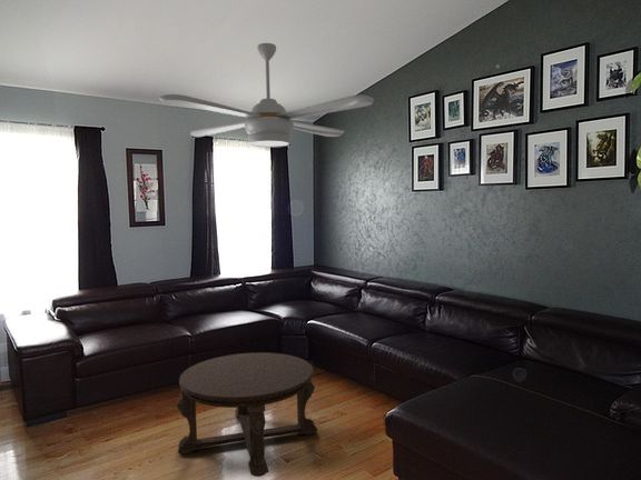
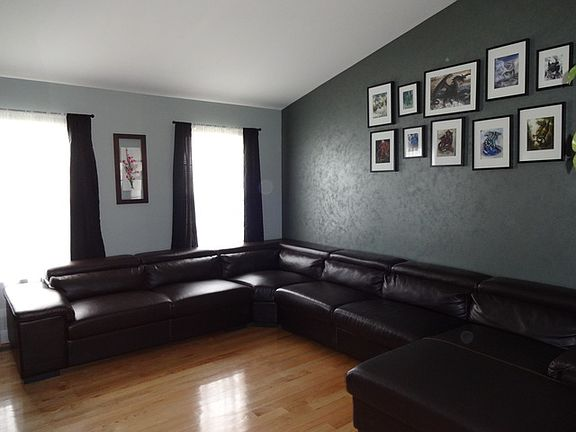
- ceiling fan [158,42,375,148]
- coffee table [175,351,318,478]
